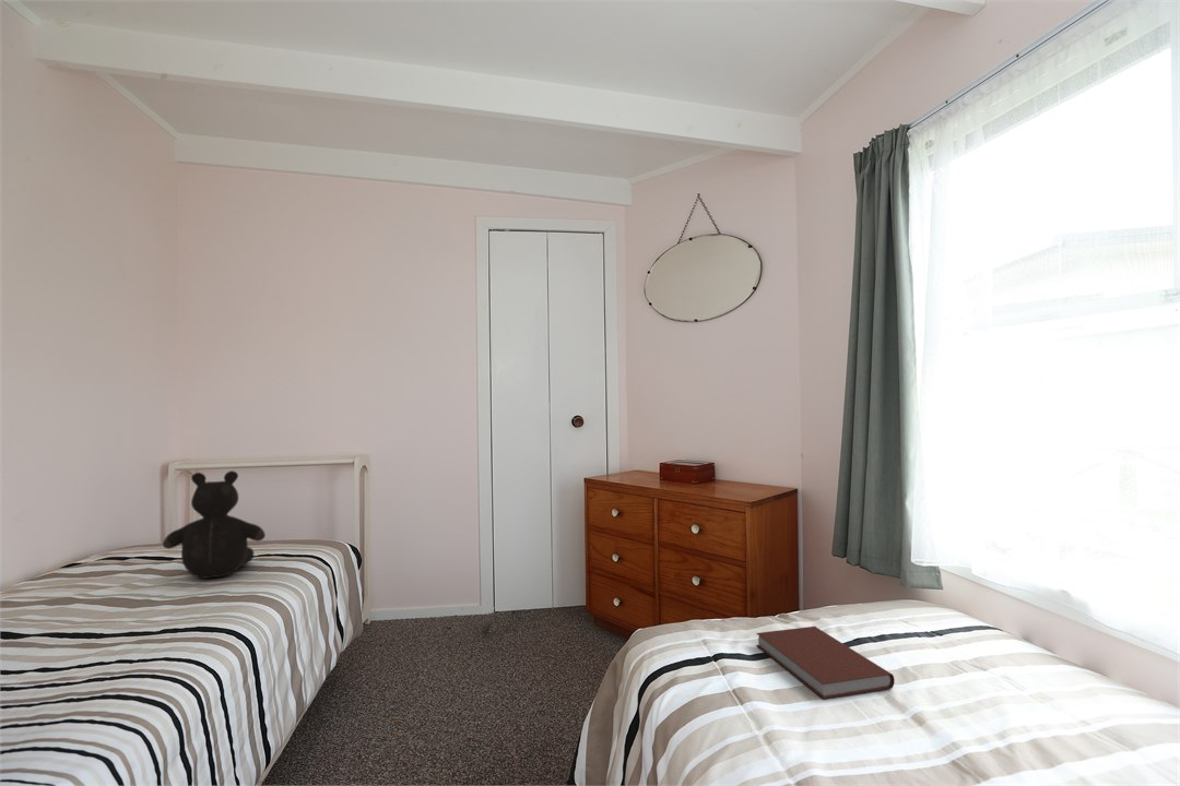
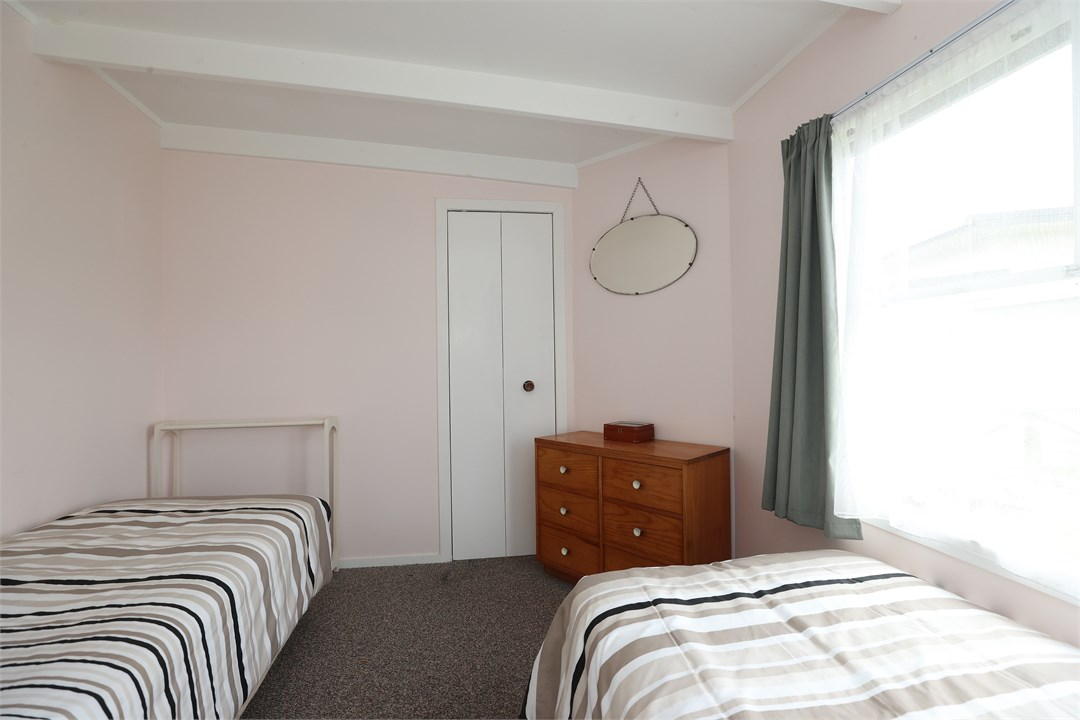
- book [755,626,896,700]
- teddy bear [162,469,267,580]
